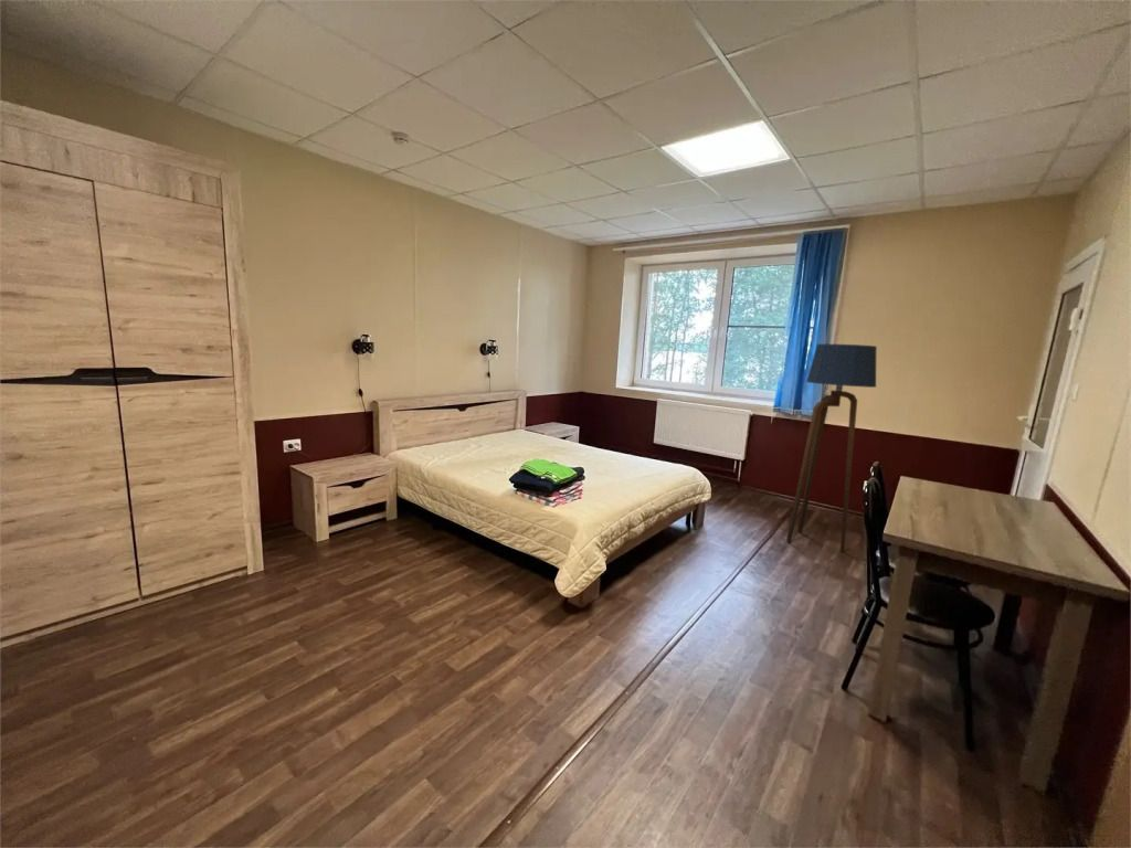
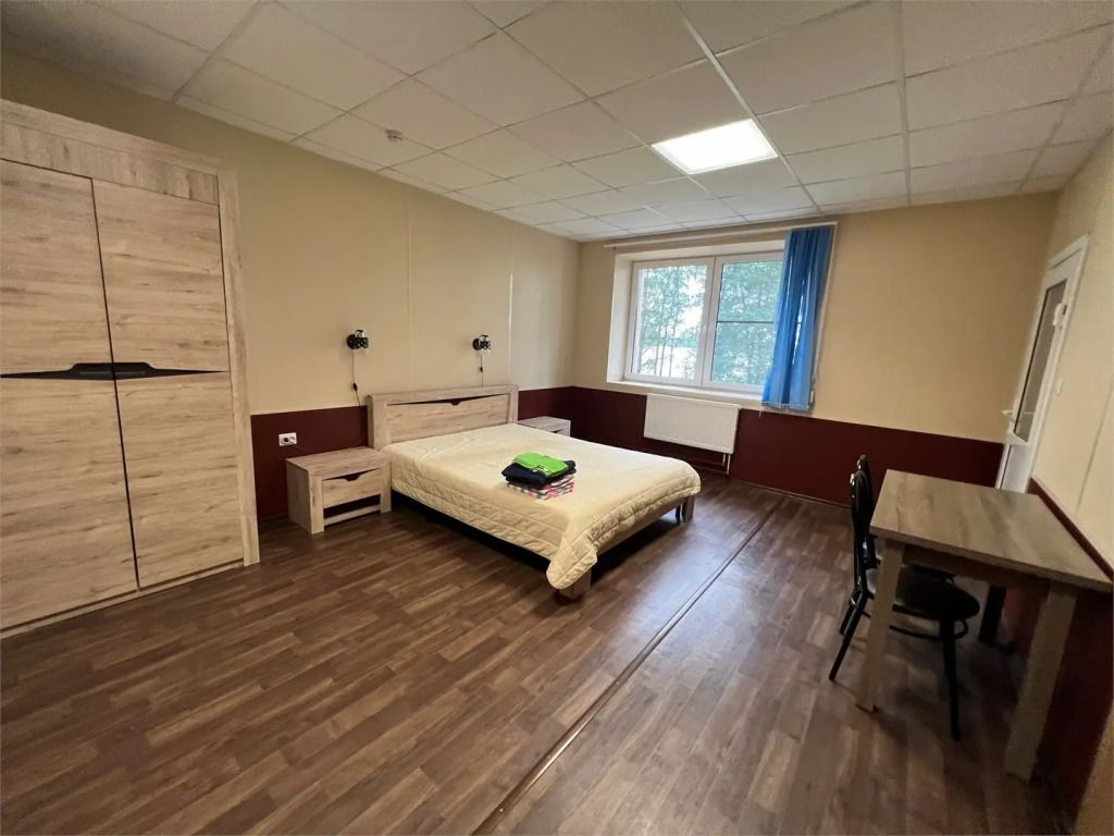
- floor lamp [785,343,878,553]
